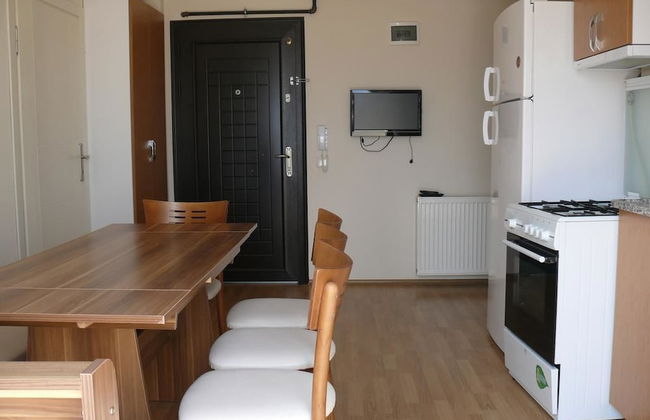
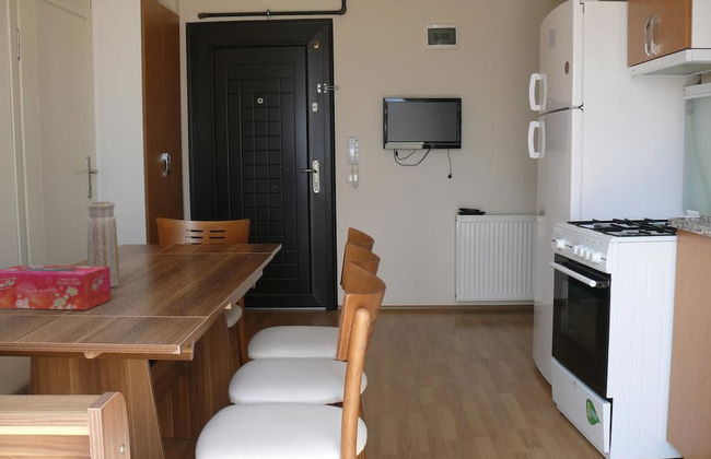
+ vase [86,201,120,289]
+ tissue box [0,264,113,311]
